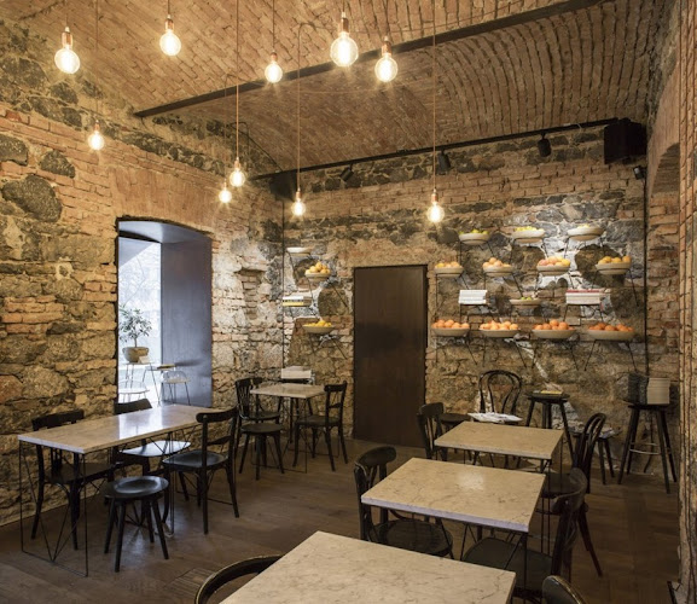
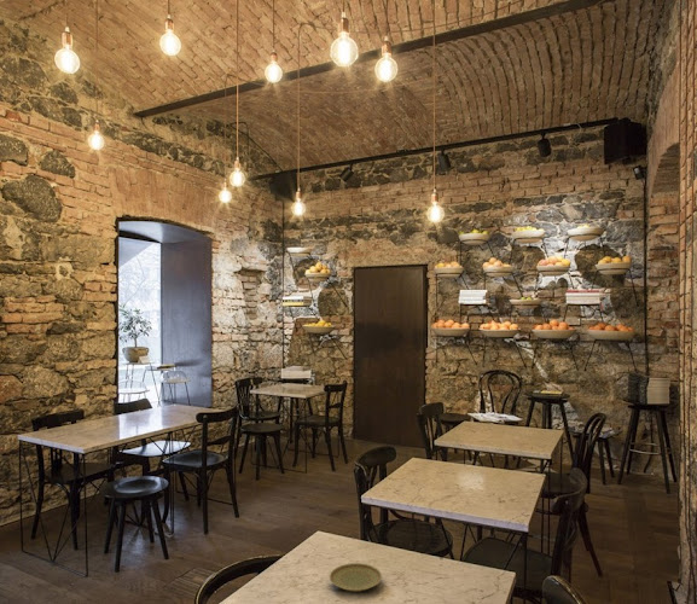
+ plate [329,562,383,593]
